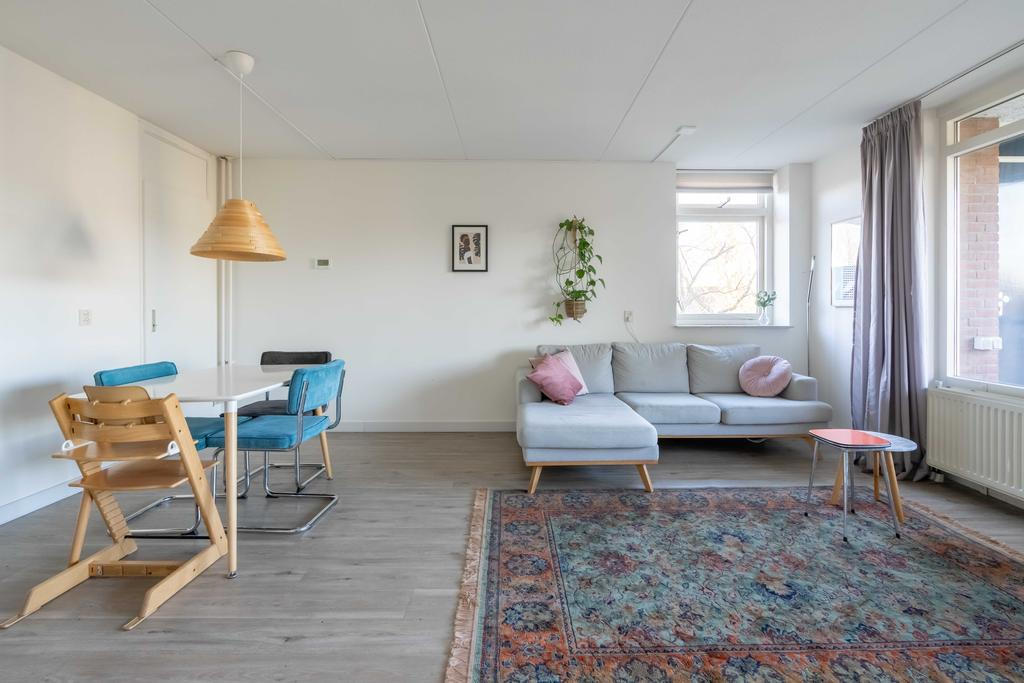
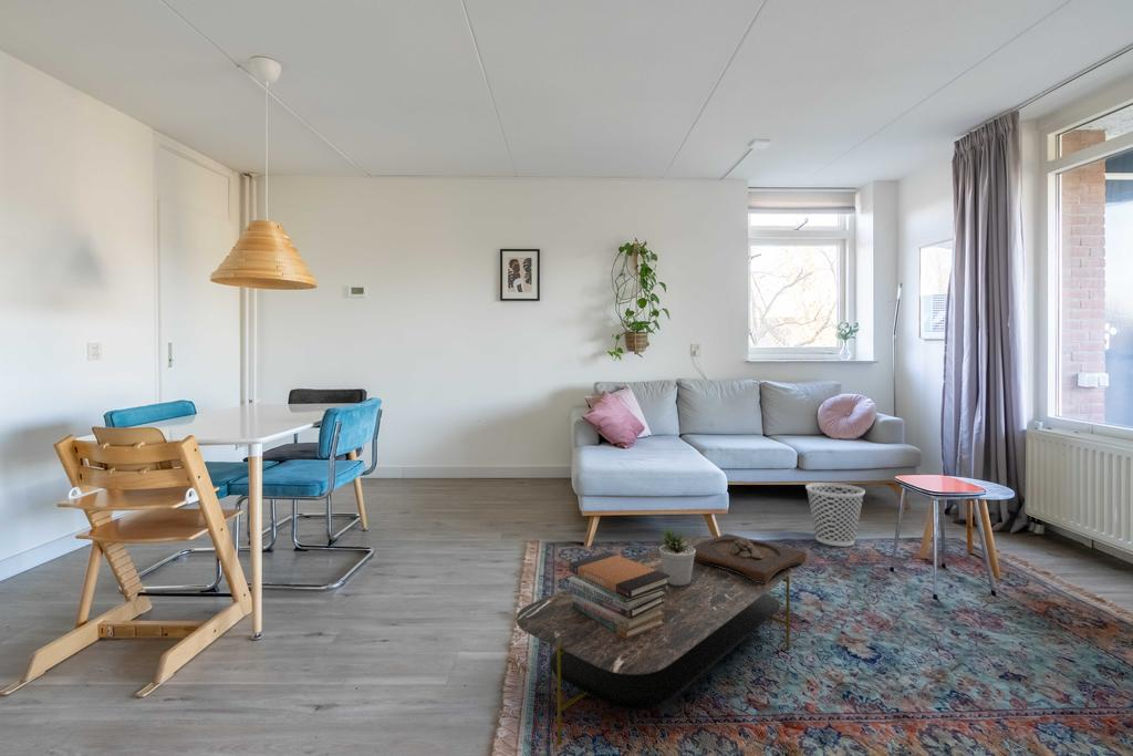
+ potted plant [658,522,696,586]
+ wooden tray [693,532,808,584]
+ coffee table [516,535,803,746]
+ wastebasket [804,481,866,547]
+ book stack [568,551,671,640]
